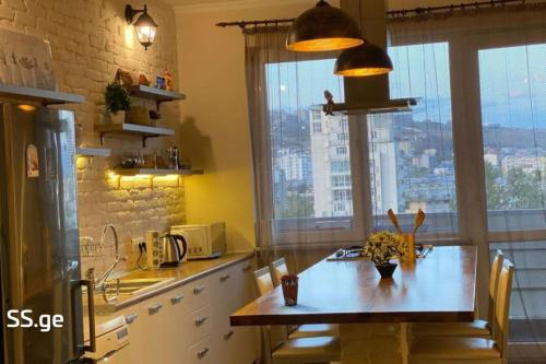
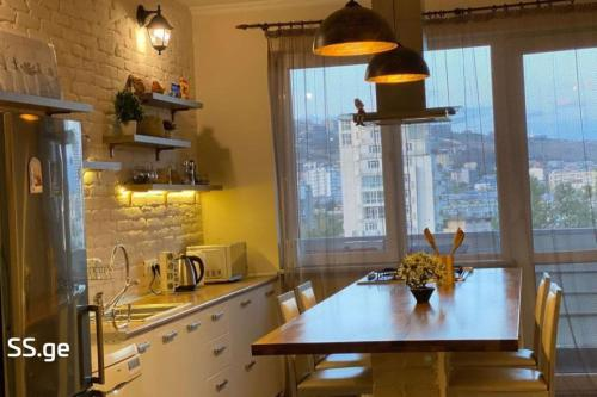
- coffee cup [278,273,300,306]
